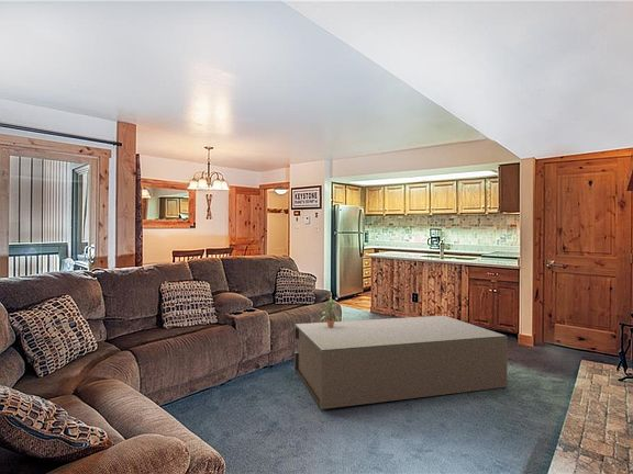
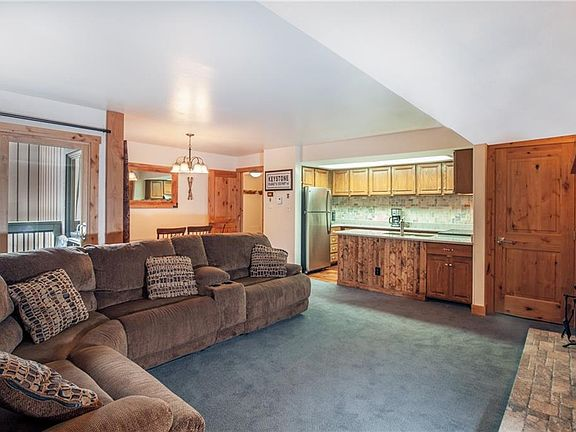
- potted plant [319,296,343,328]
- coffee table [293,315,509,410]
